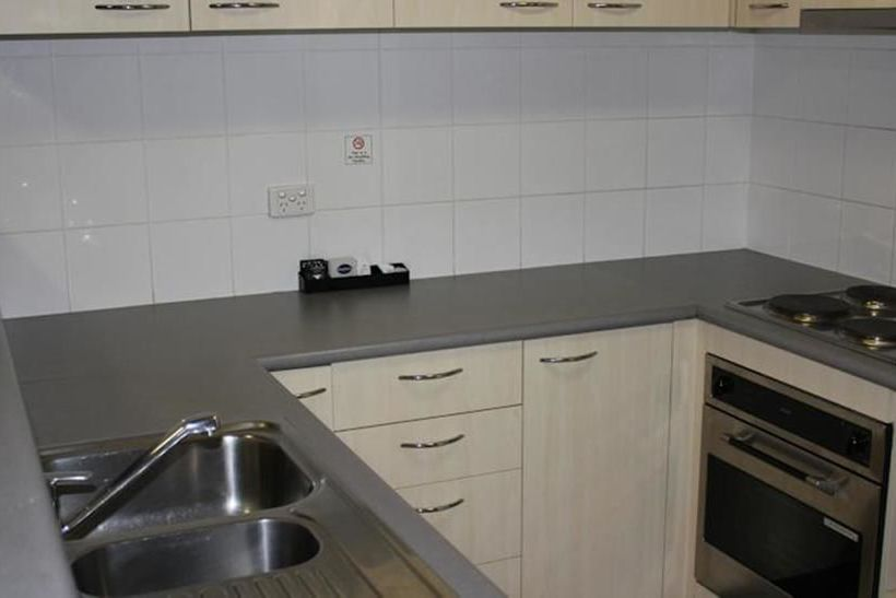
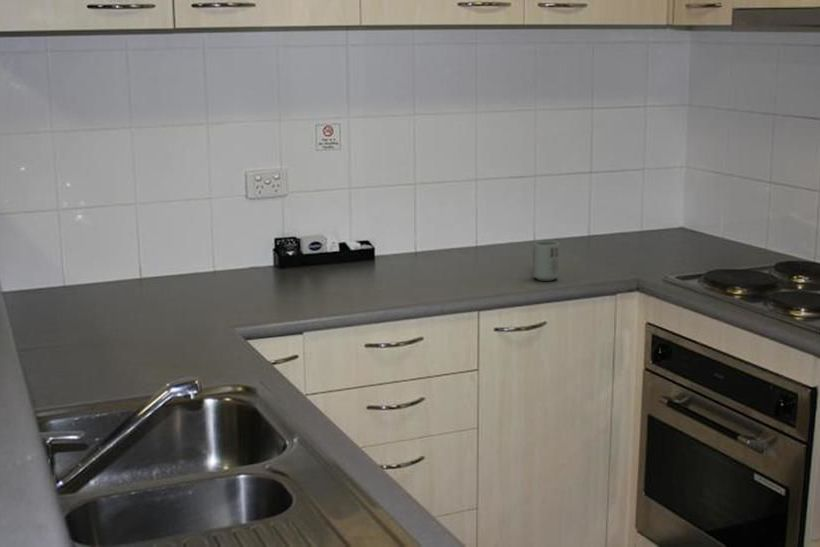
+ cup [532,240,560,281]
